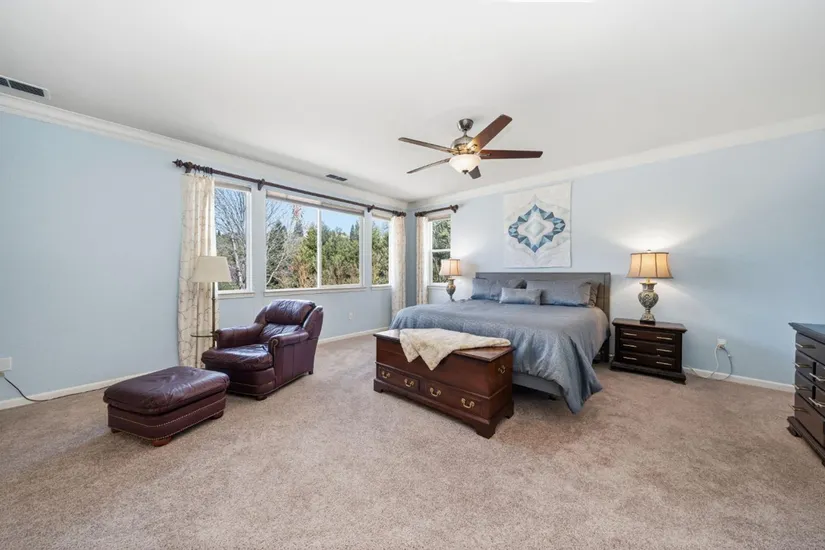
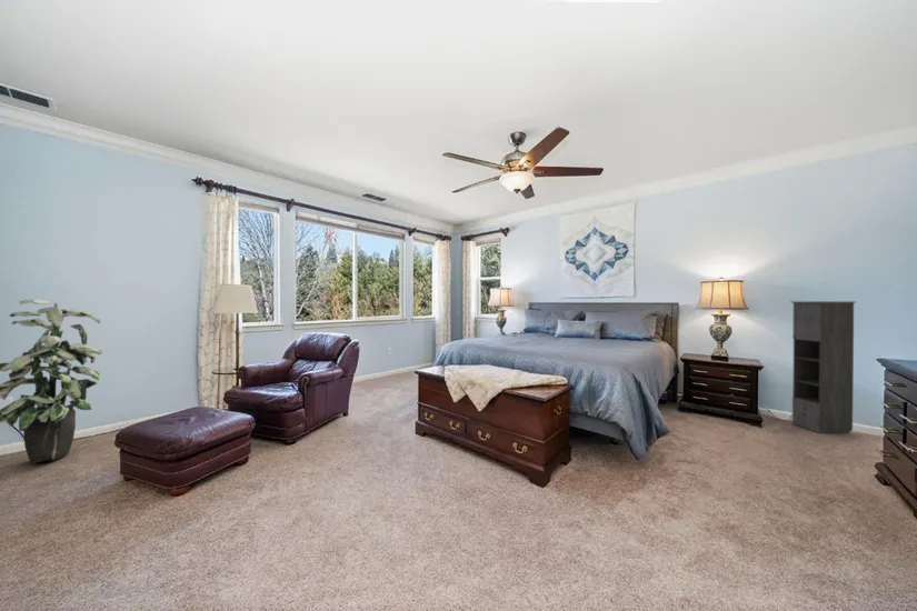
+ storage cabinet [791,300,857,434]
+ indoor plant [0,299,103,464]
